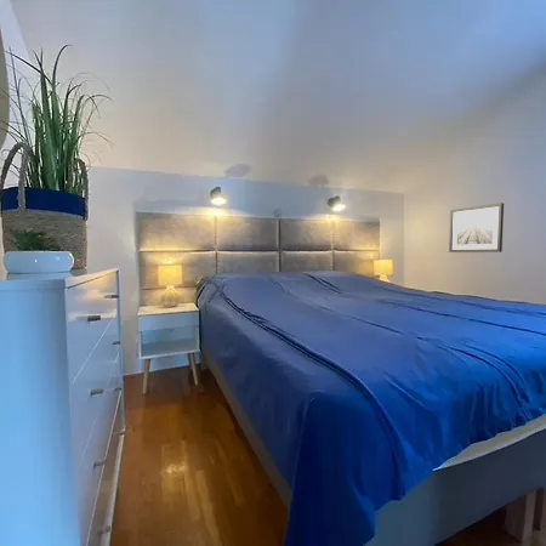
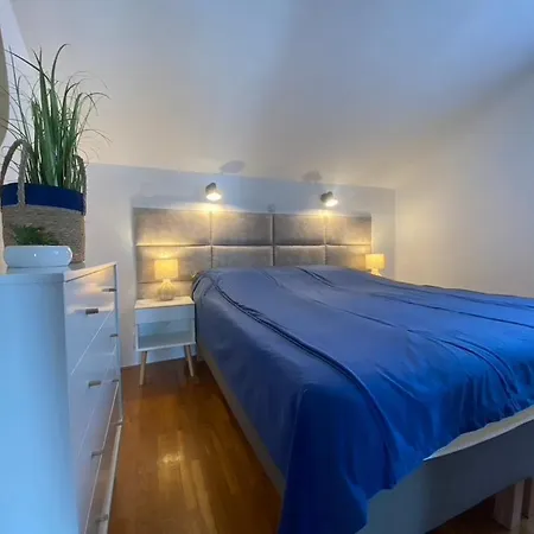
- wall art [448,201,505,254]
